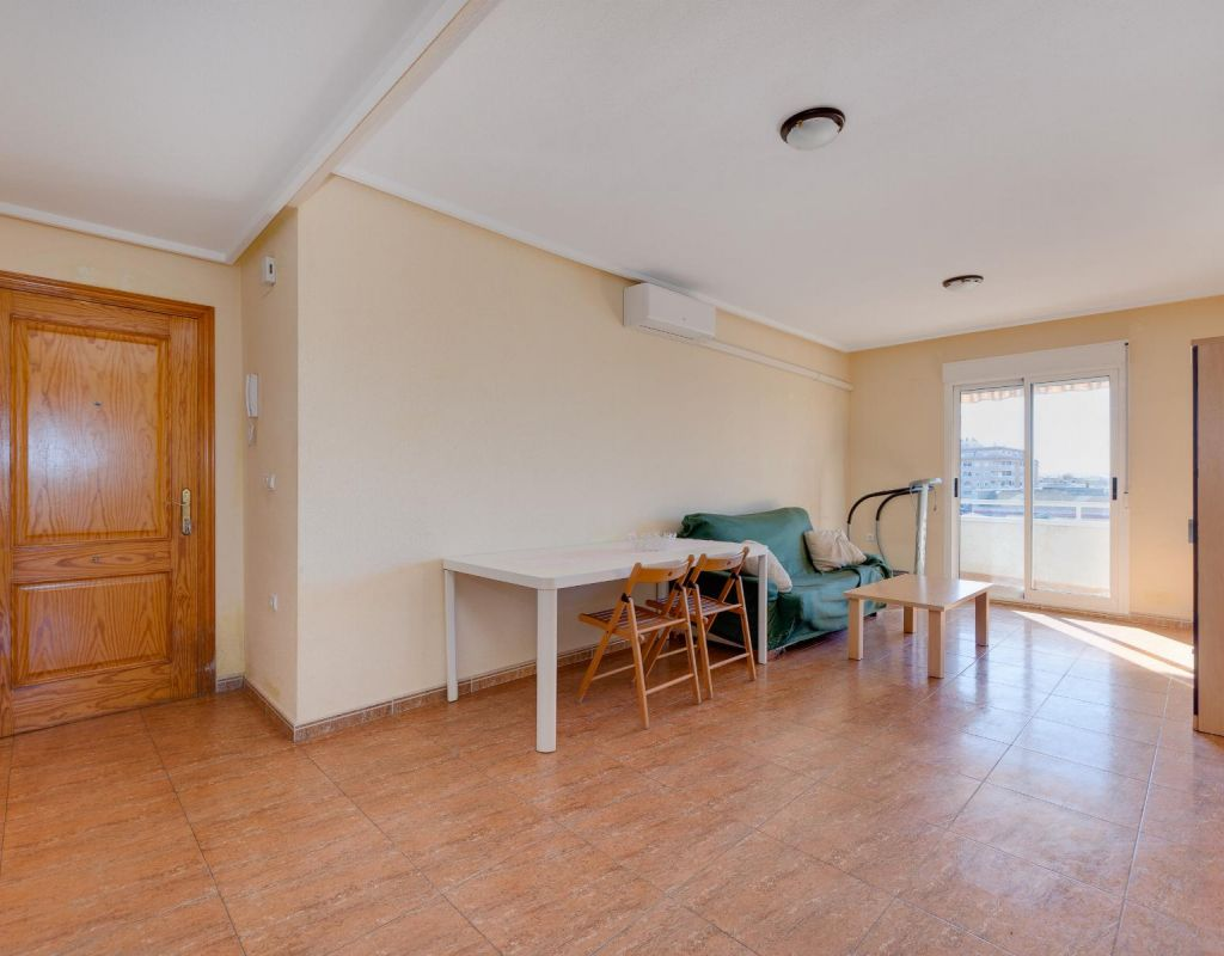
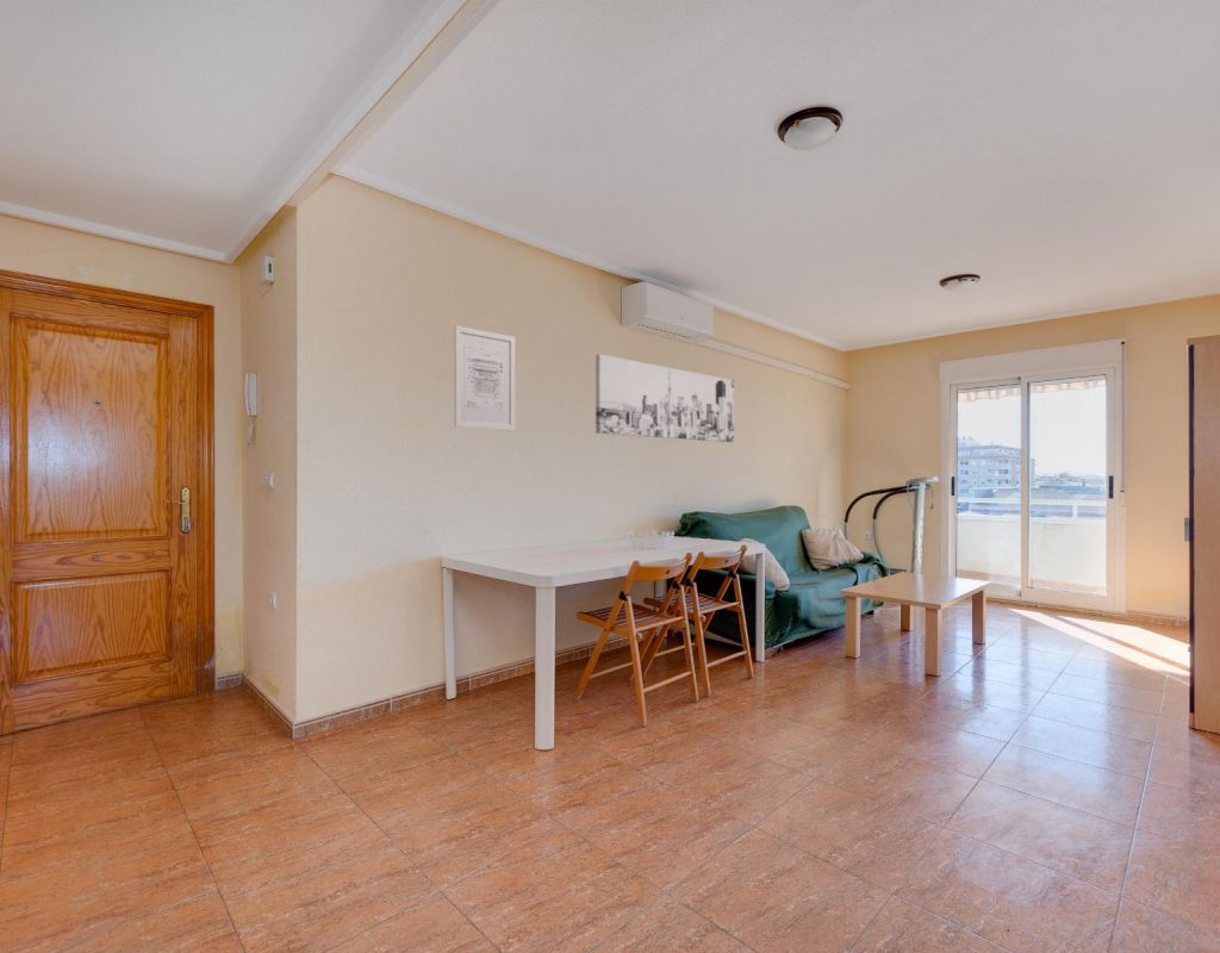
+ wall art [595,353,735,443]
+ wall art [454,324,516,431]
